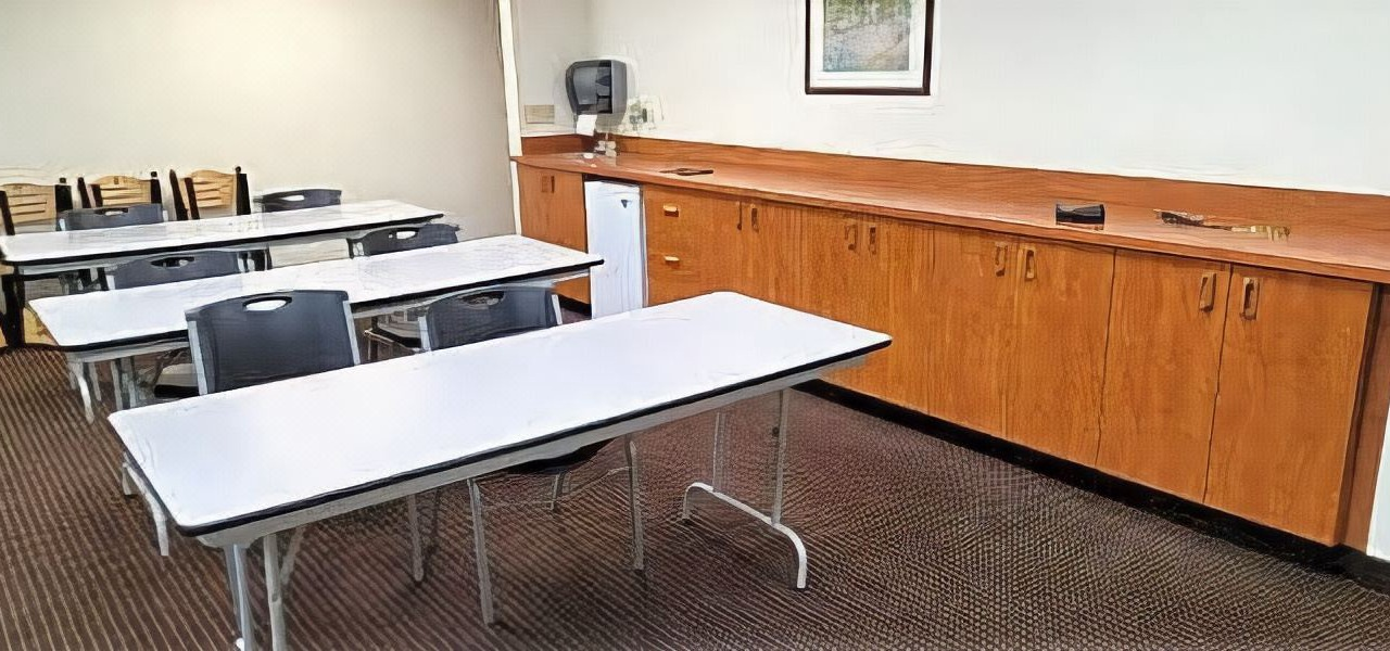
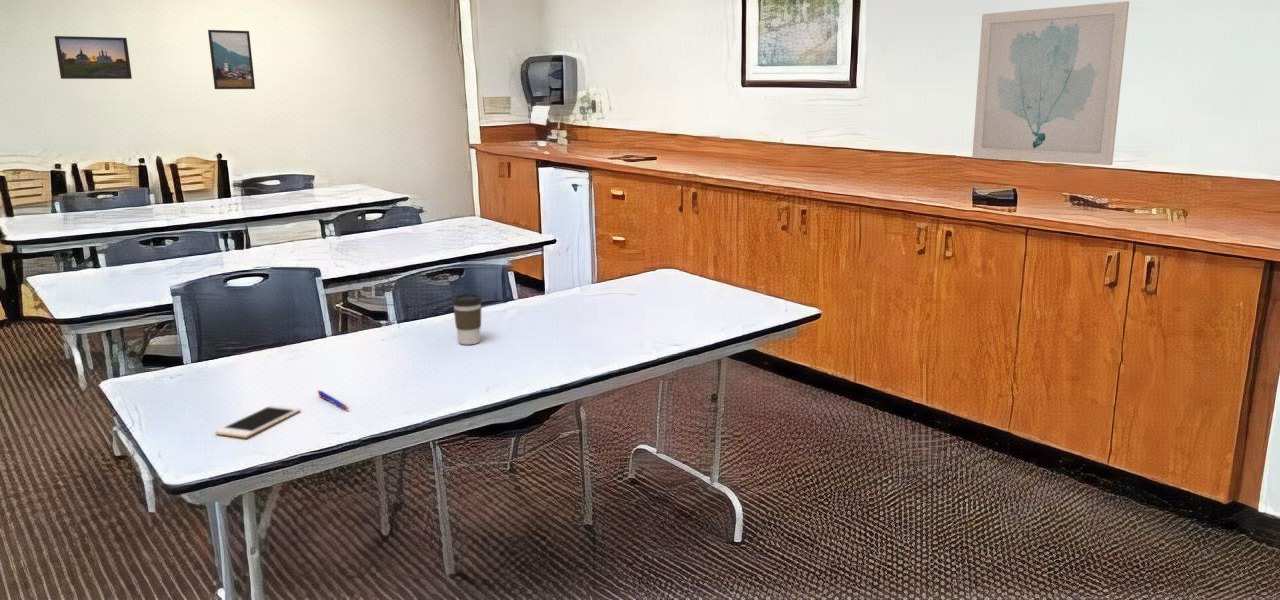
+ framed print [207,29,256,90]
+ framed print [54,35,133,80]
+ wall art [971,0,1130,166]
+ coffee cup [451,293,483,345]
+ cell phone [214,404,301,439]
+ pen [316,389,349,410]
